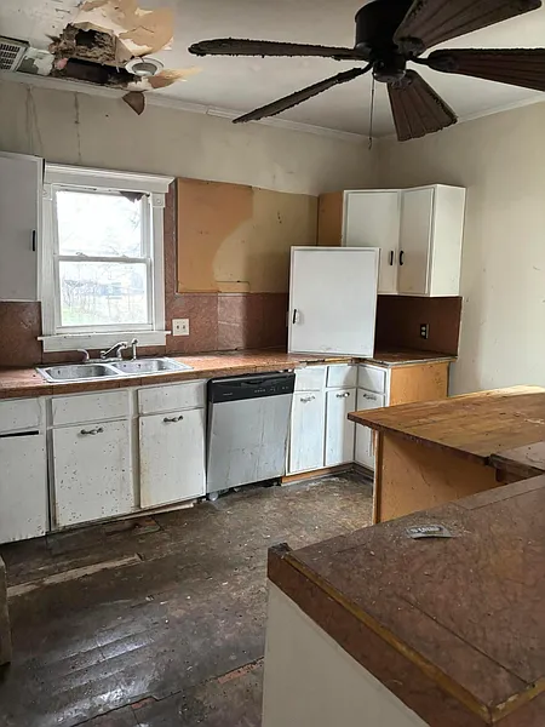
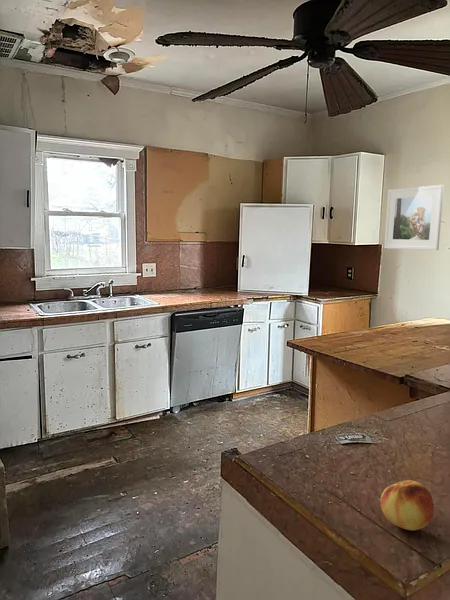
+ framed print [383,184,445,251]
+ fruit [379,479,435,531]
